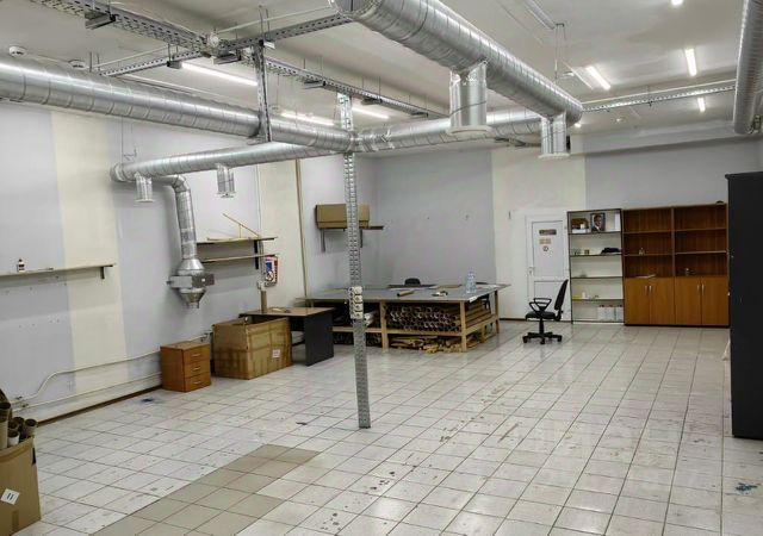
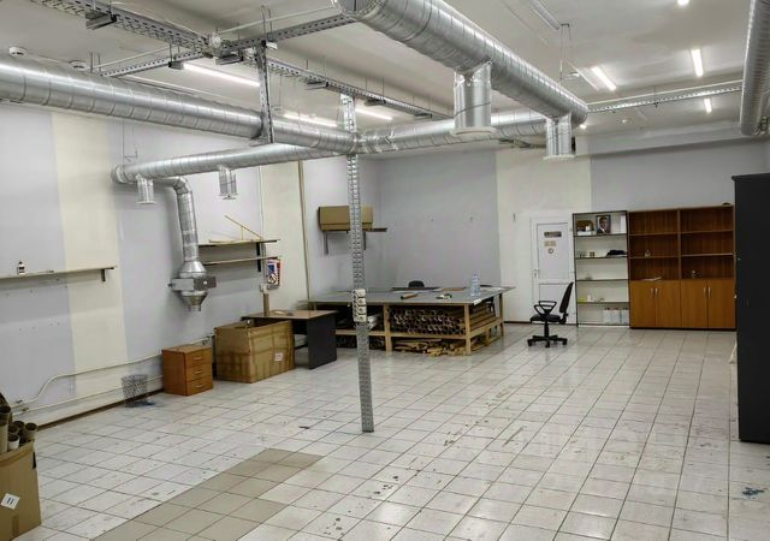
+ waste bin [119,373,149,409]
